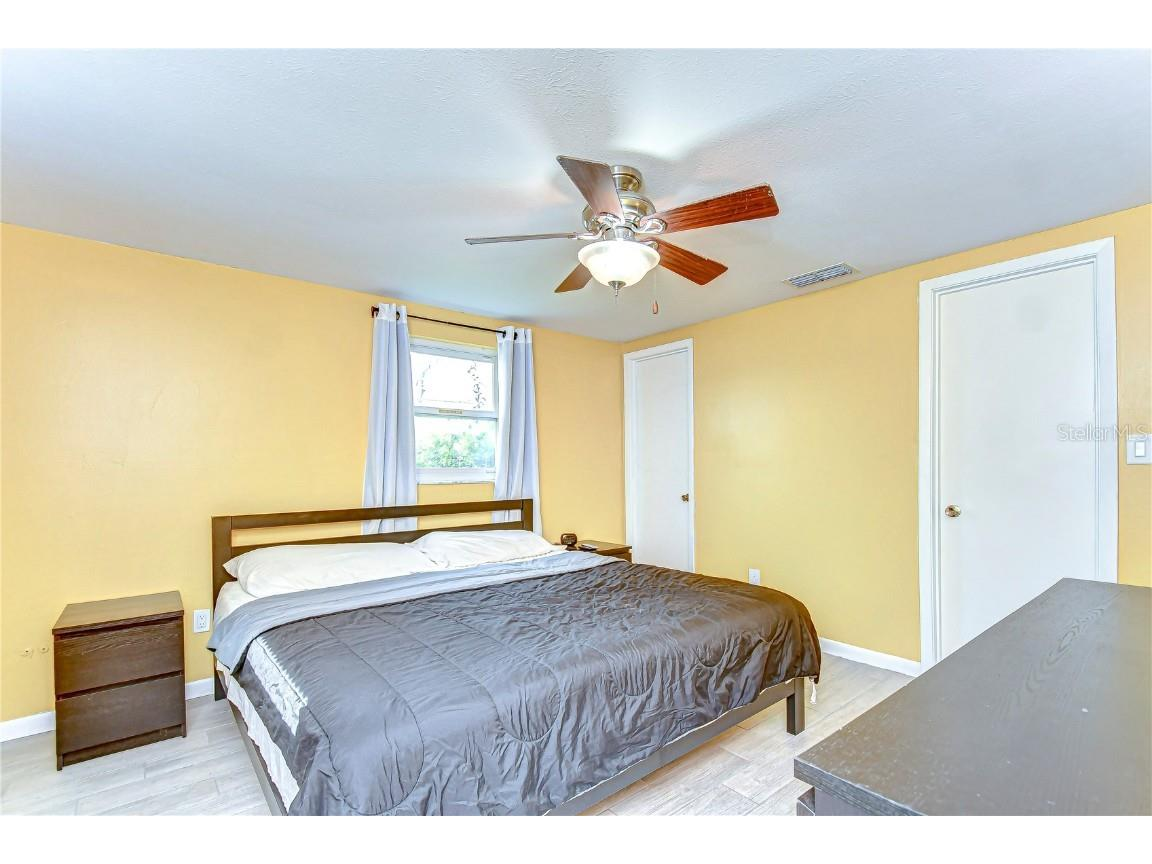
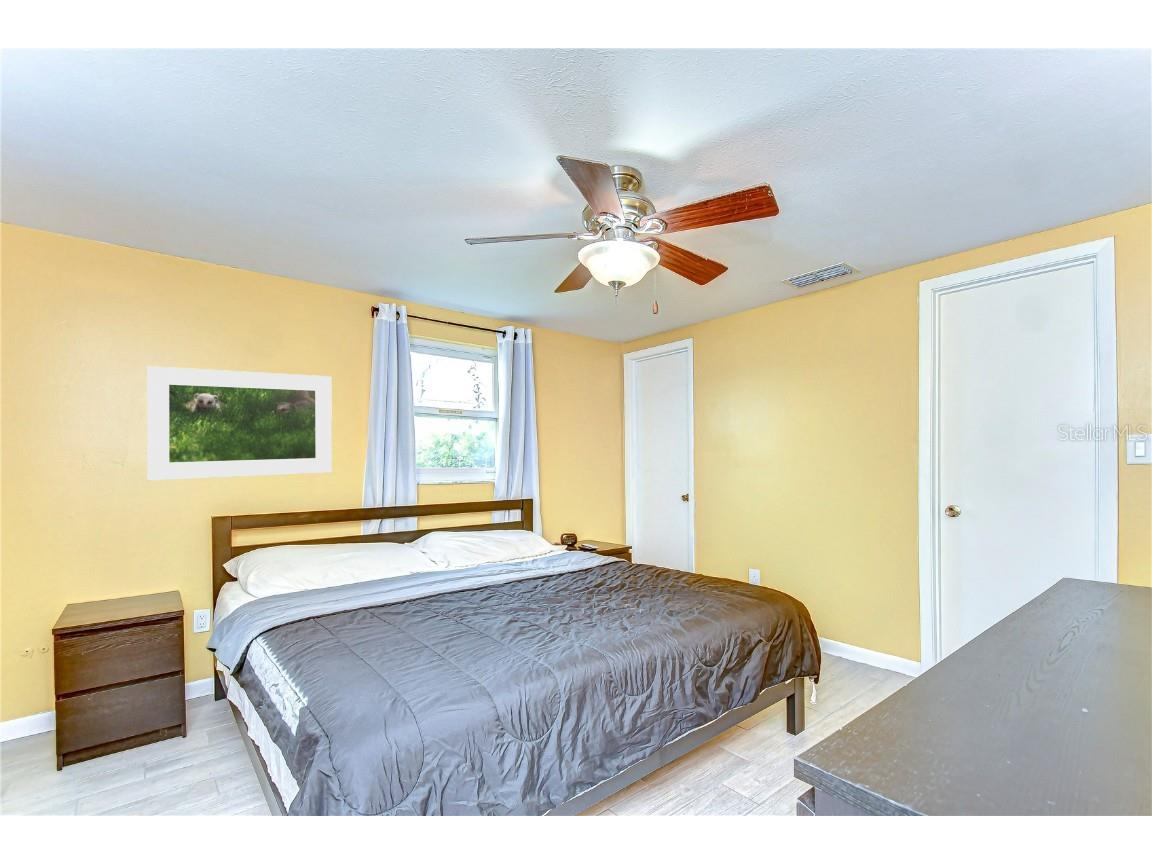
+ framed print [146,365,333,482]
